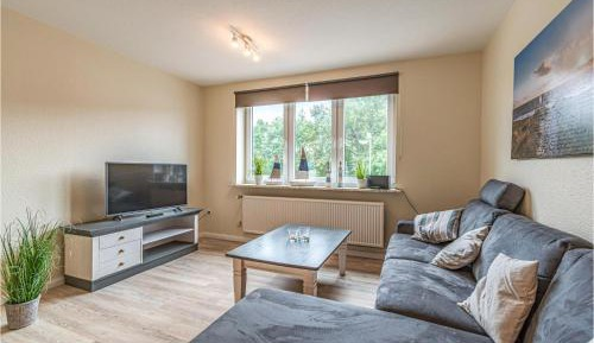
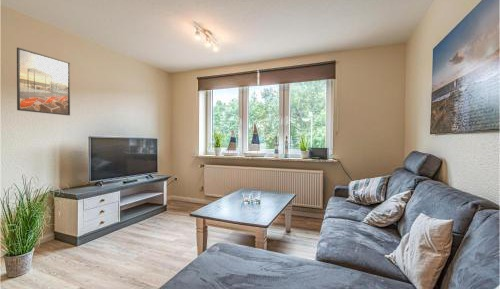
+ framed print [16,47,71,116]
